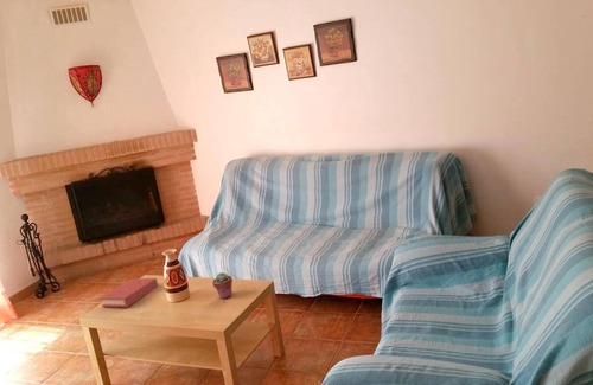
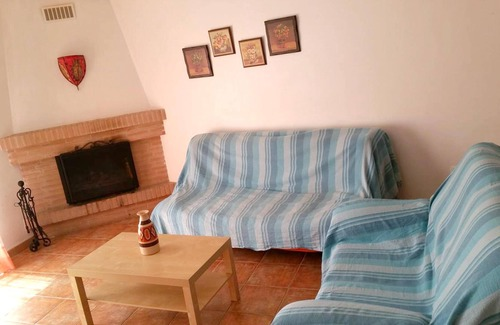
- book [98,277,159,308]
- potted succulent [211,271,234,300]
